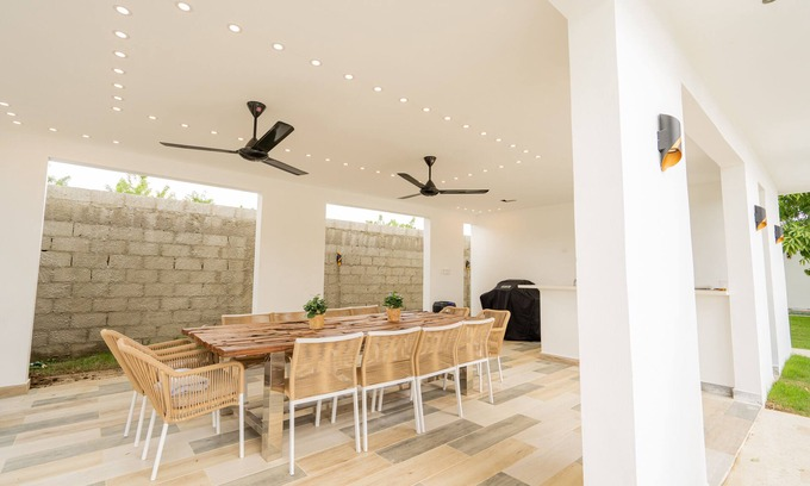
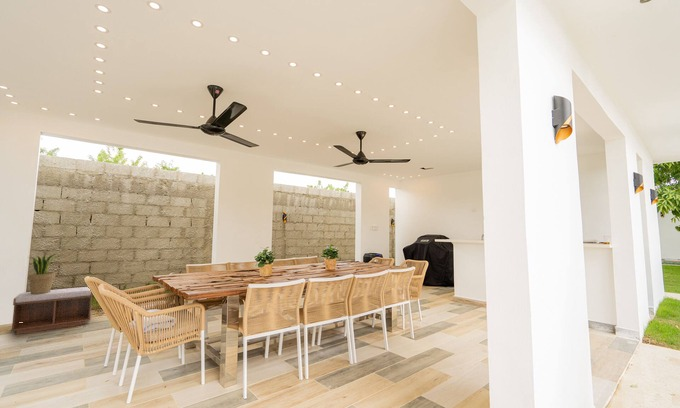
+ potted plant [27,252,60,294]
+ bench [10,286,93,335]
